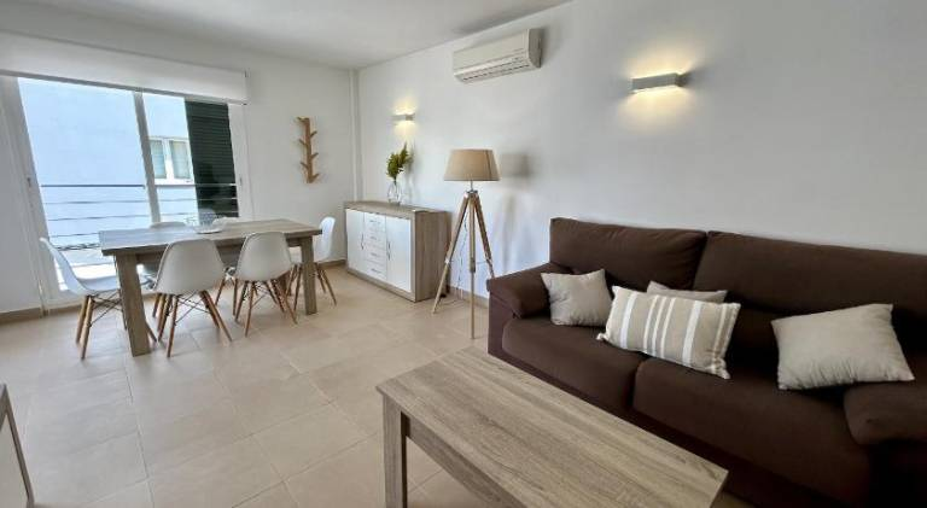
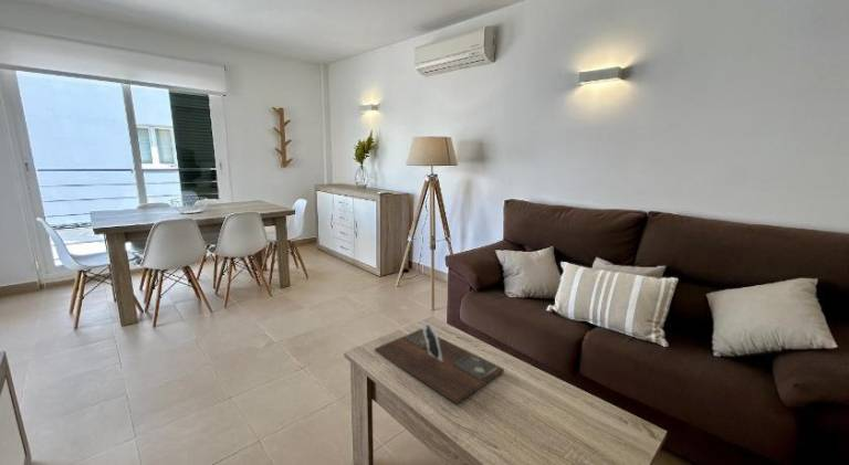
+ decorative tray [374,319,505,405]
